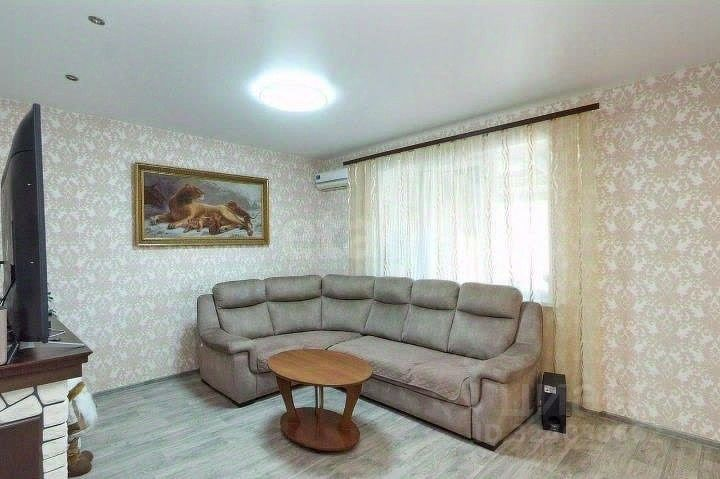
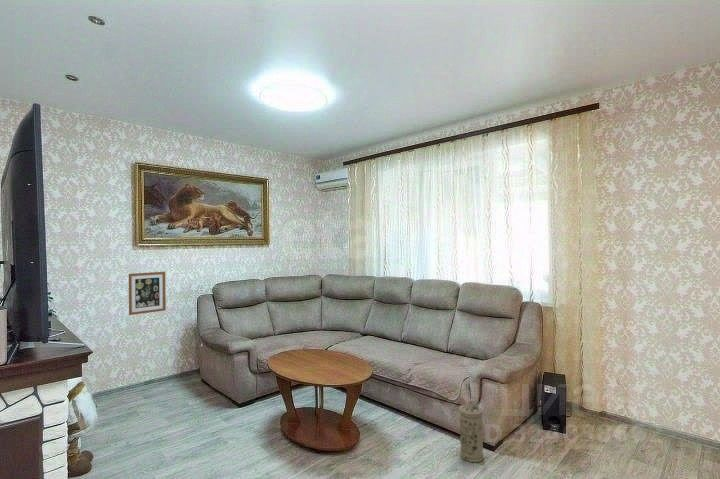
+ wall art [128,271,167,316]
+ water filter [458,399,485,463]
